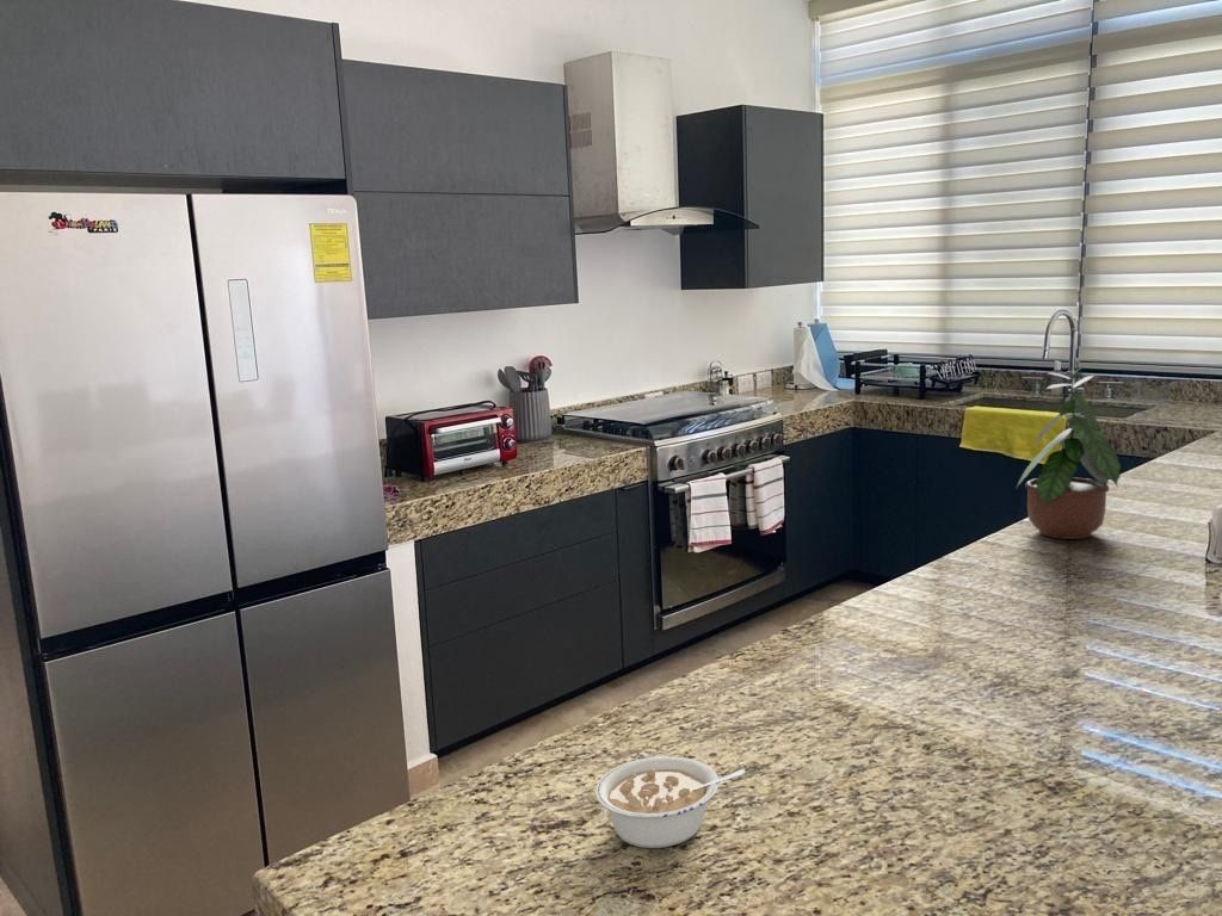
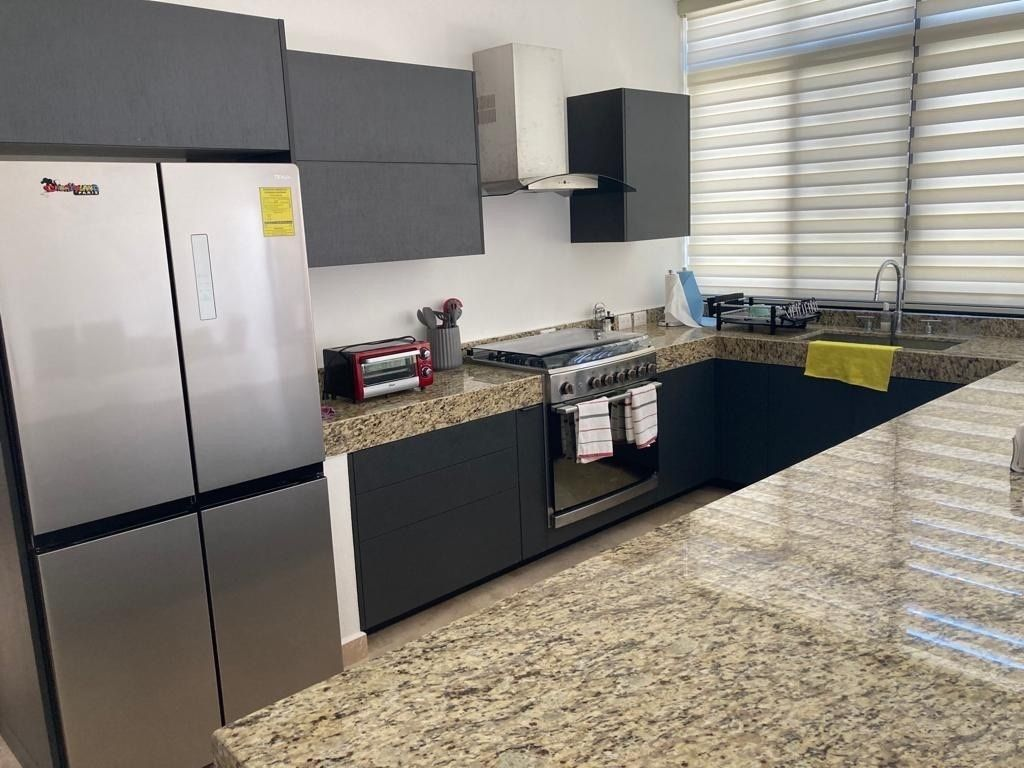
- legume [593,755,746,849]
- potted plant [1016,363,1122,540]
